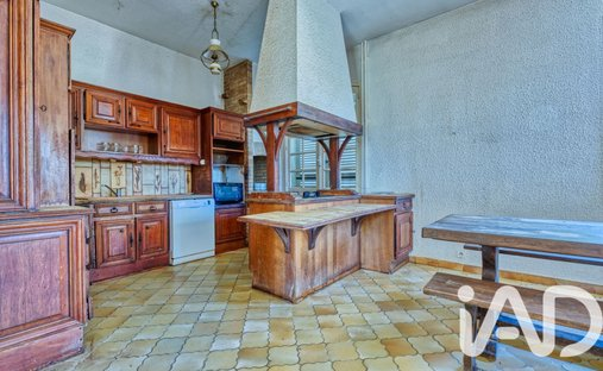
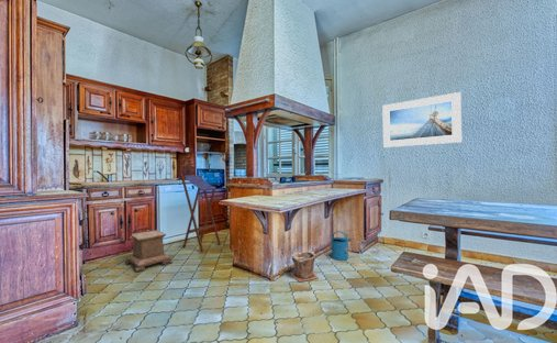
+ stool [124,230,174,273]
+ stool [180,174,222,253]
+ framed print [381,91,463,148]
+ watering can [331,230,354,262]
+ plant pot [290,251,320,283]
